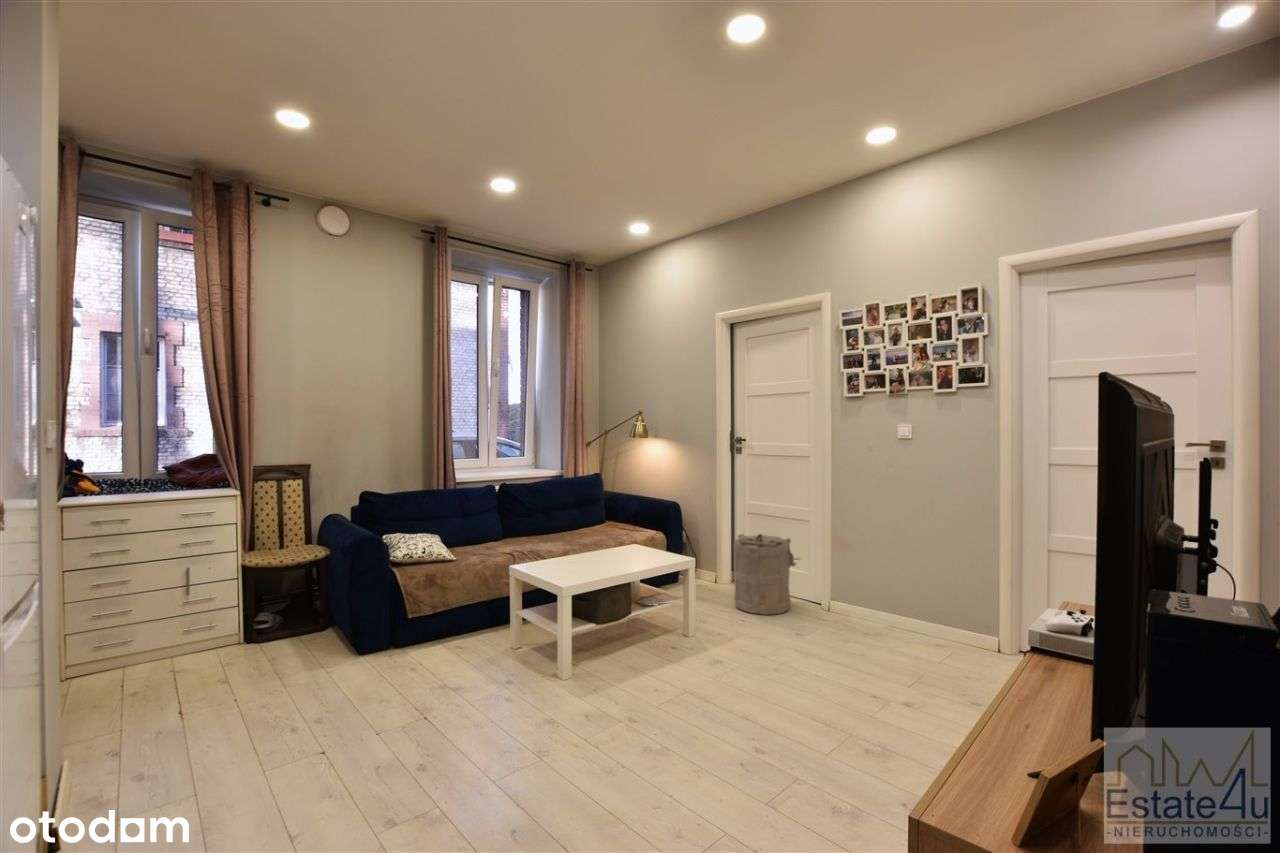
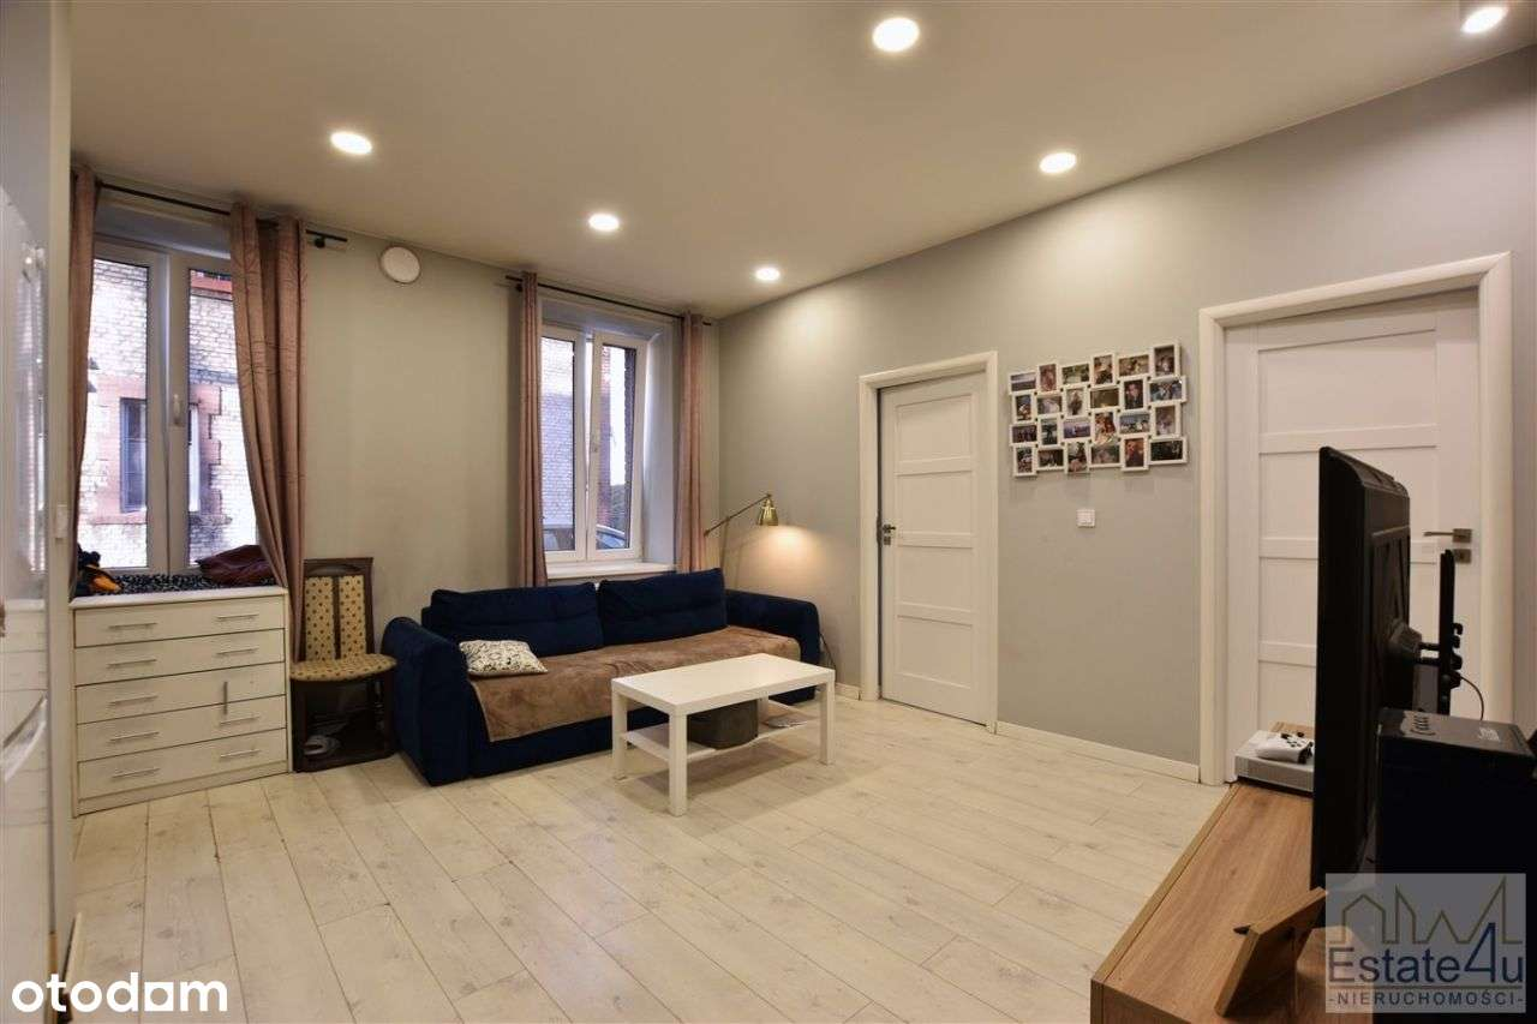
- laundry hamper [733,533,802,616]
